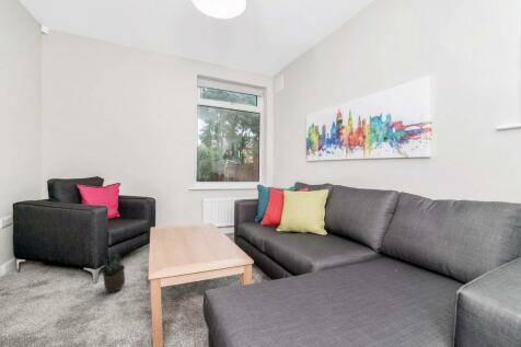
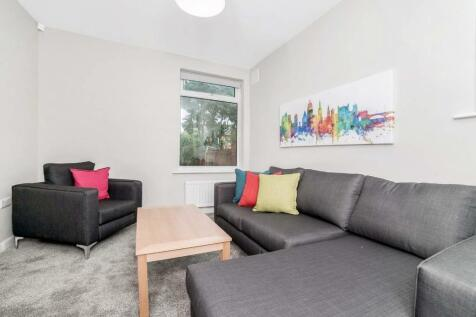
- potted plant [97,247,126,293]
